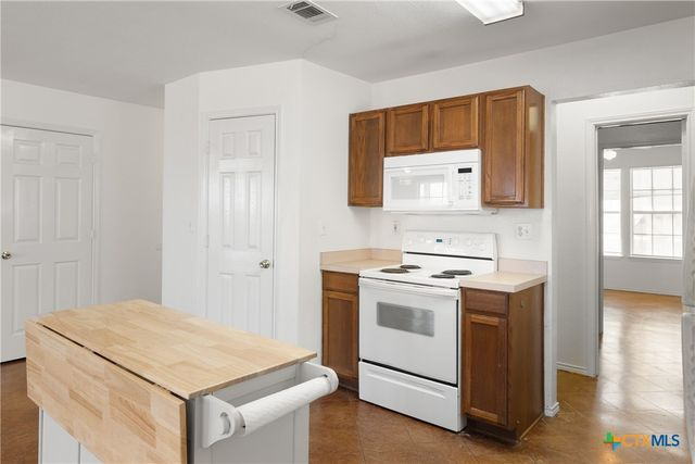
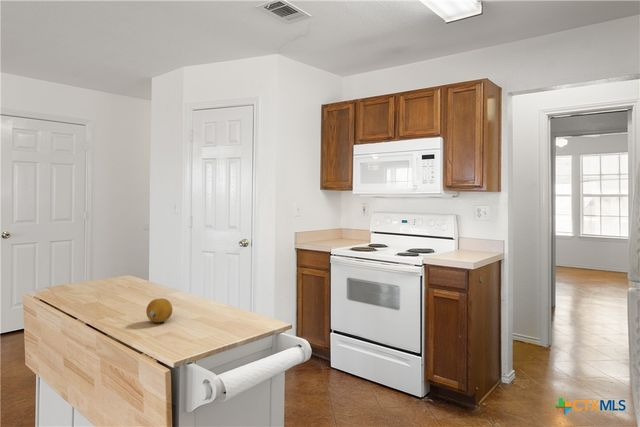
+ fruit [145,298,173,323]
